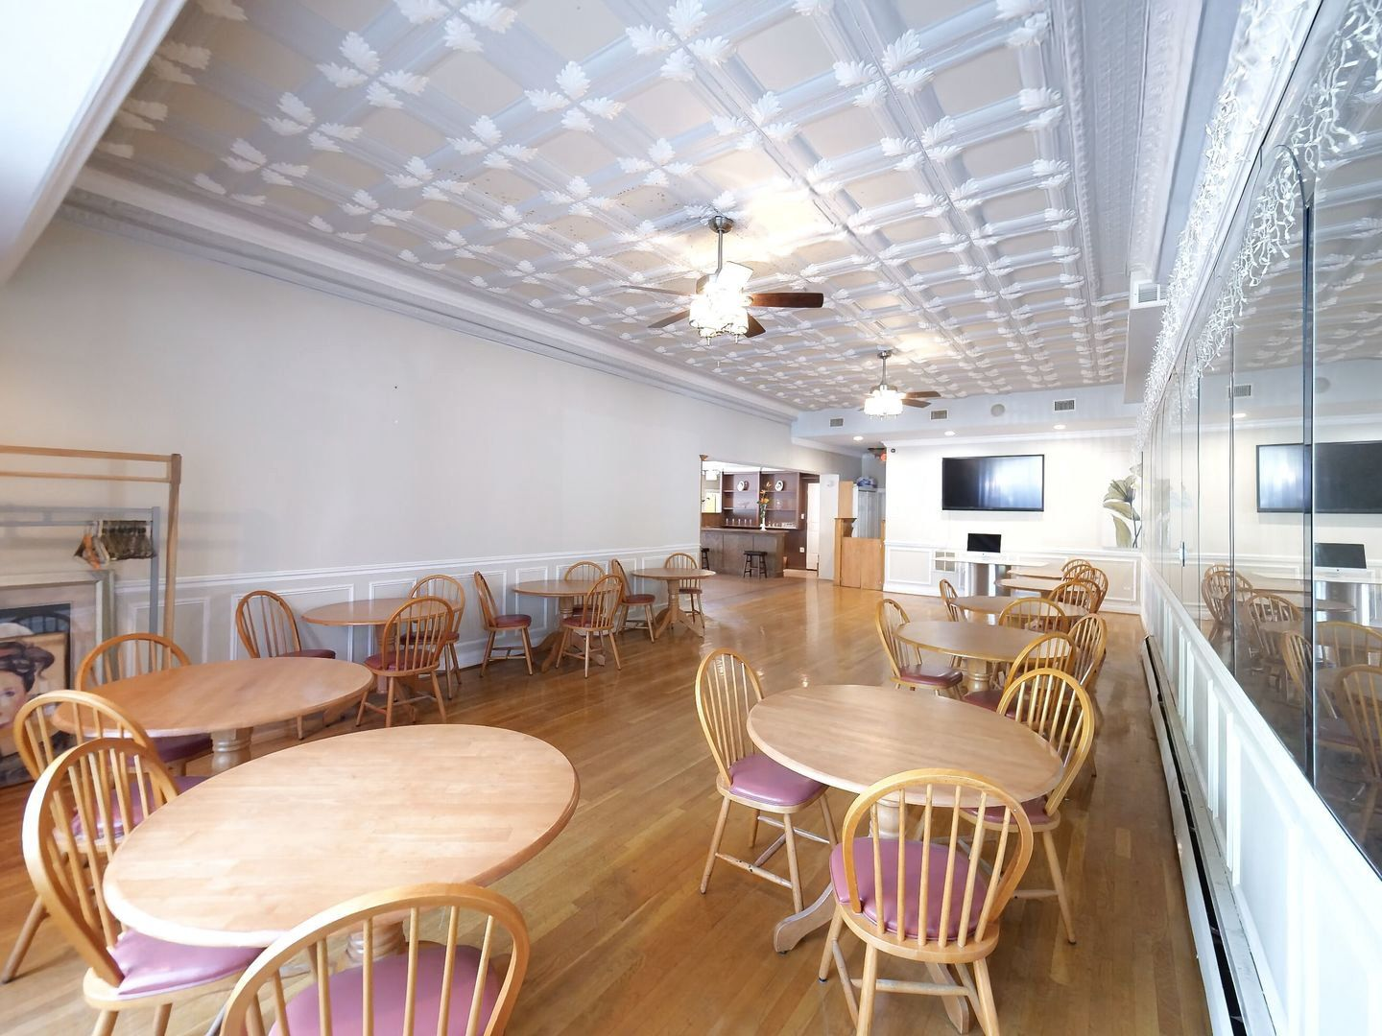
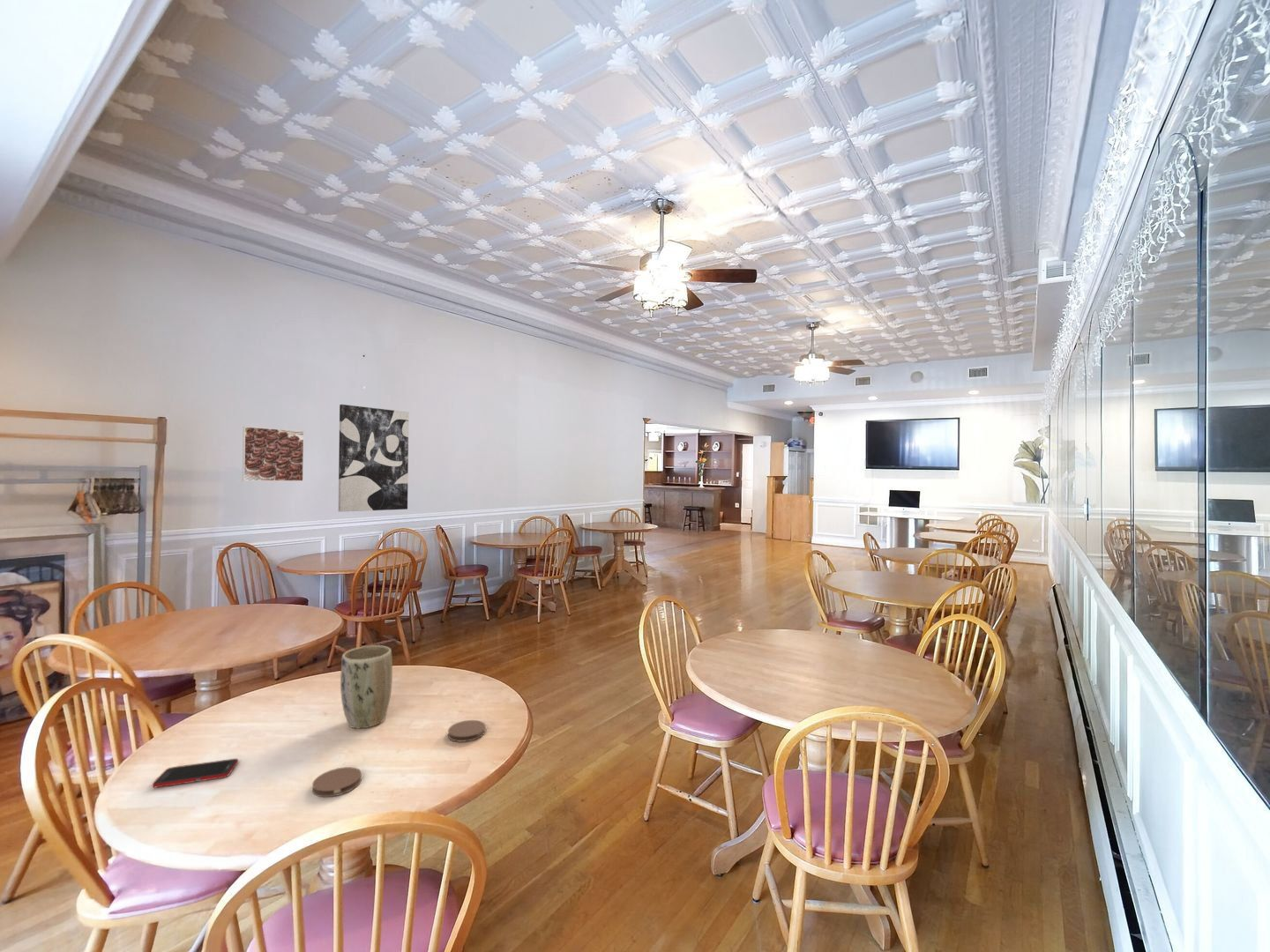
+ cell phone [152,758,239,789]
+ coaster [447,719,487,743]
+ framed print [242,426,305,482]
+ plant pot [340,644,393,729]
+ wall art [338,404,409,513]
+ coaster [311,766,362,798]
